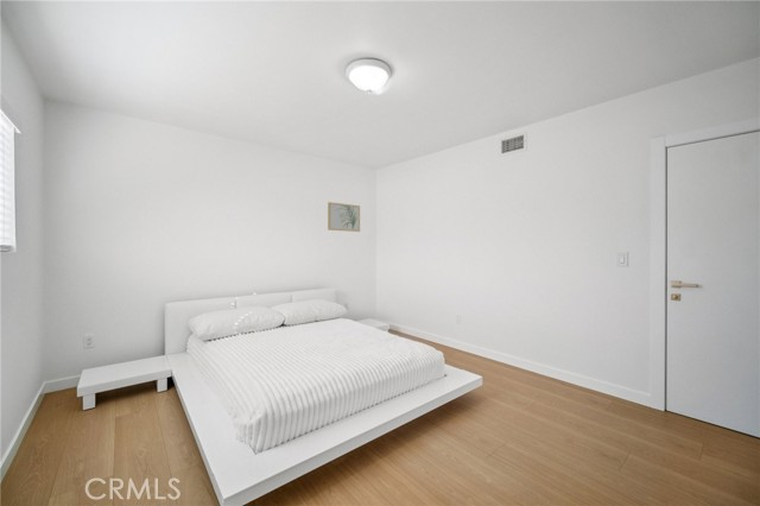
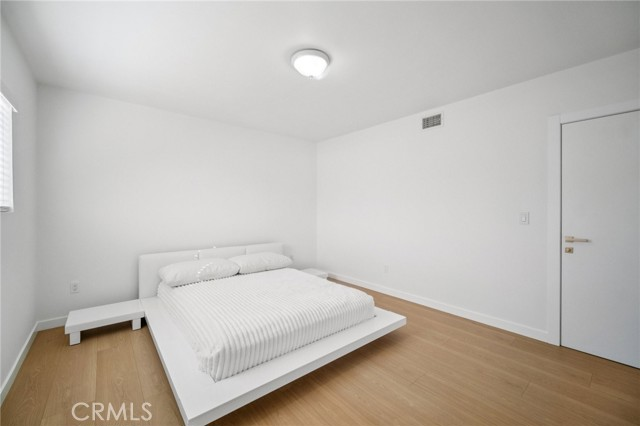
- wall art [327,201,361,233]
